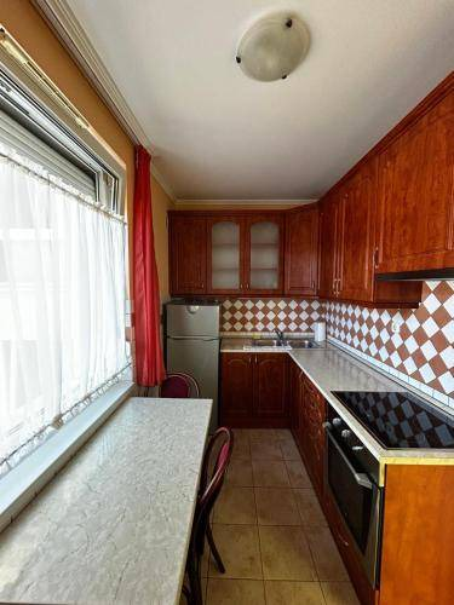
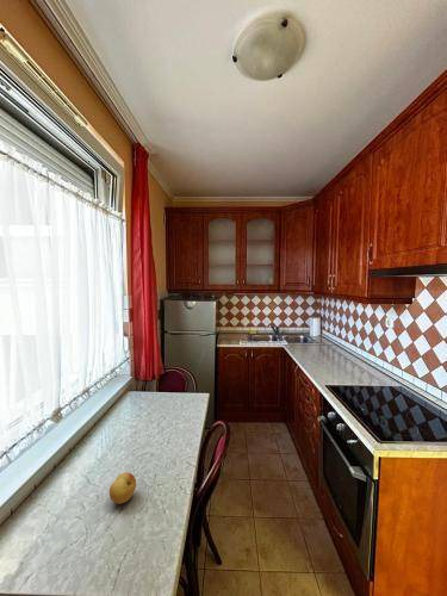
+ fruit [108,472,137,505]
